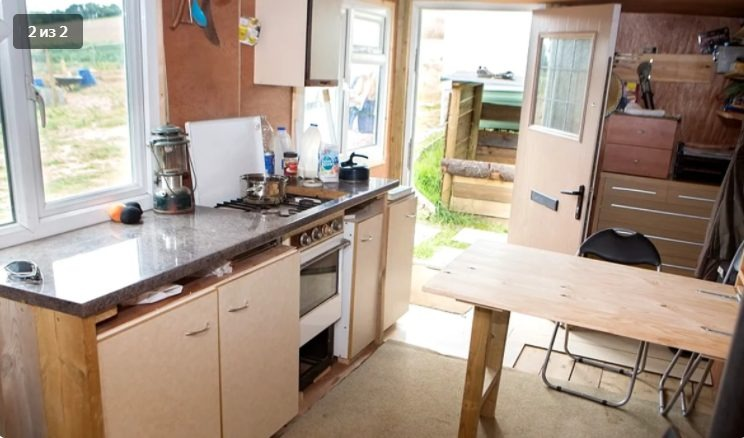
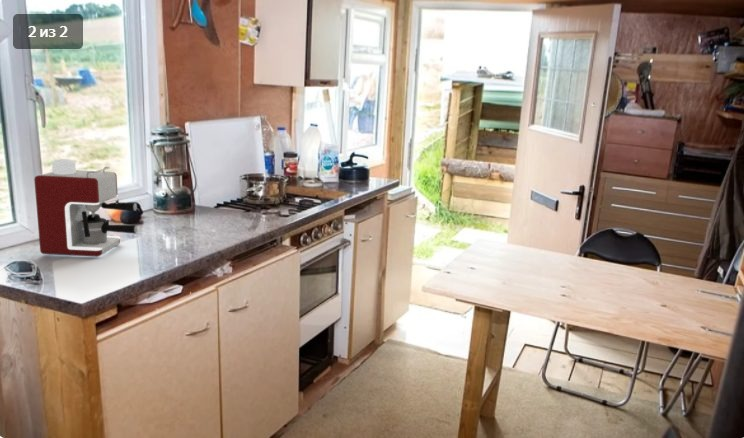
+ coffee maker [33,158,139,258]
